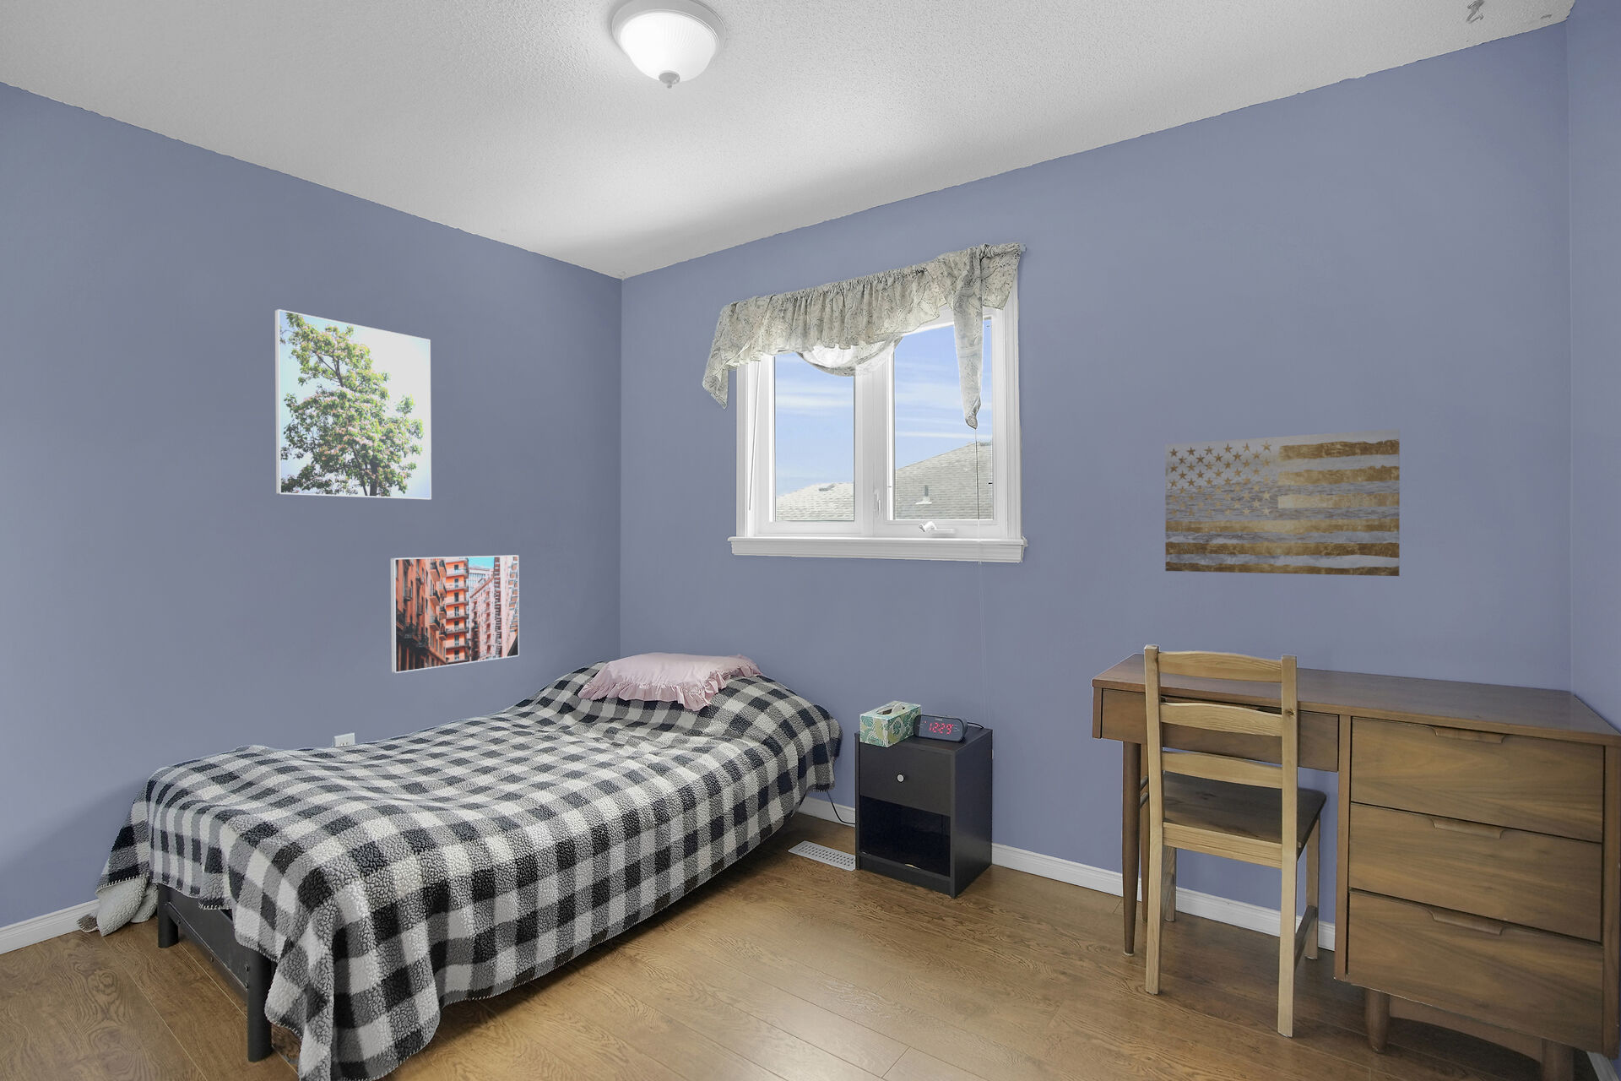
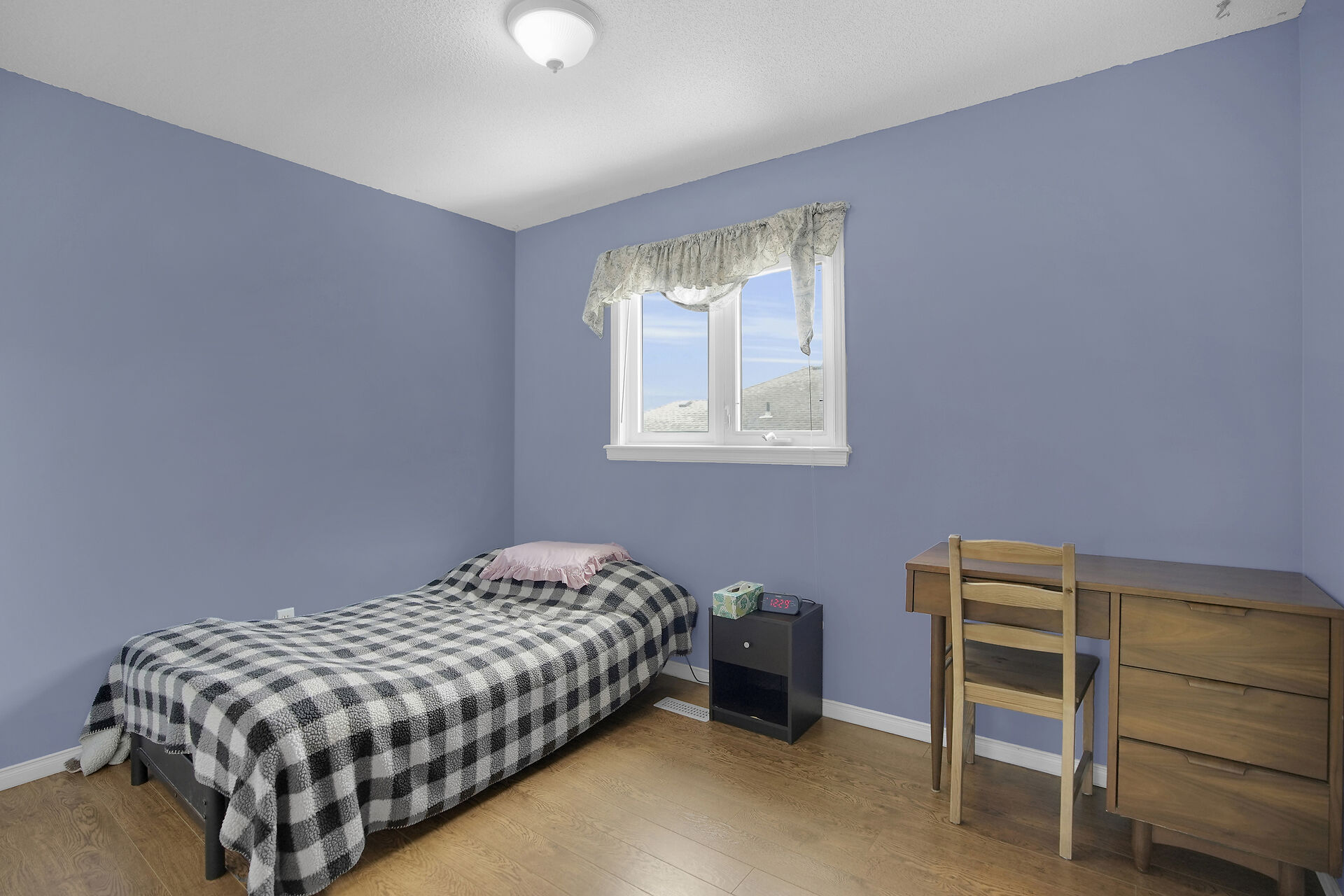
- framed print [390,555,520,674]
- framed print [274,308,432,499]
- wall art [1164,428,1400,577]
